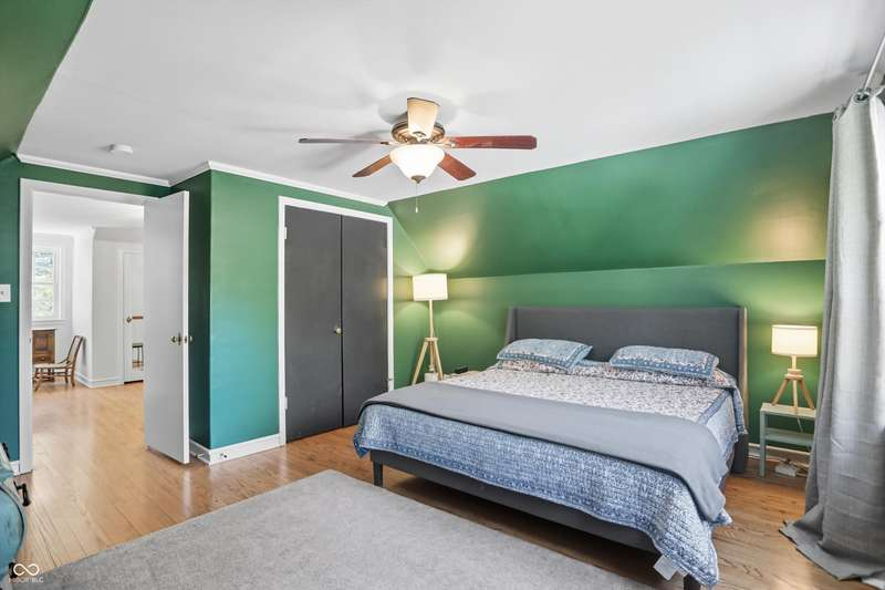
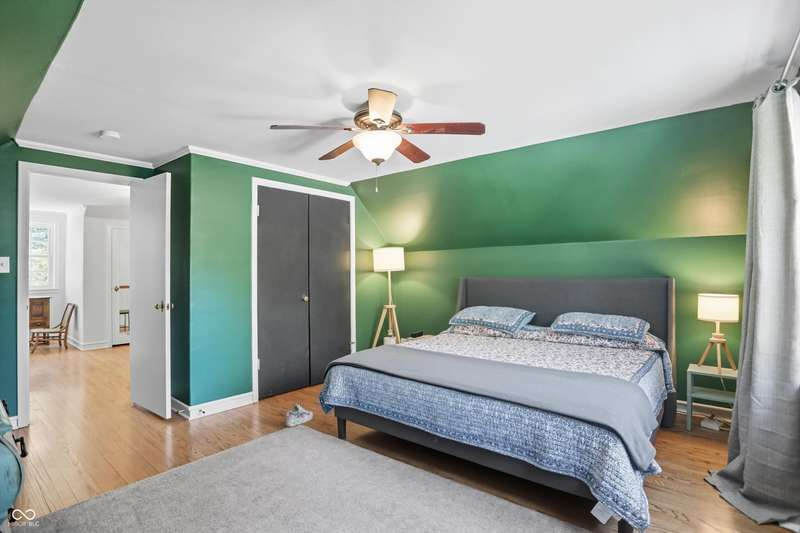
+ shoe [284,403,314,428]
